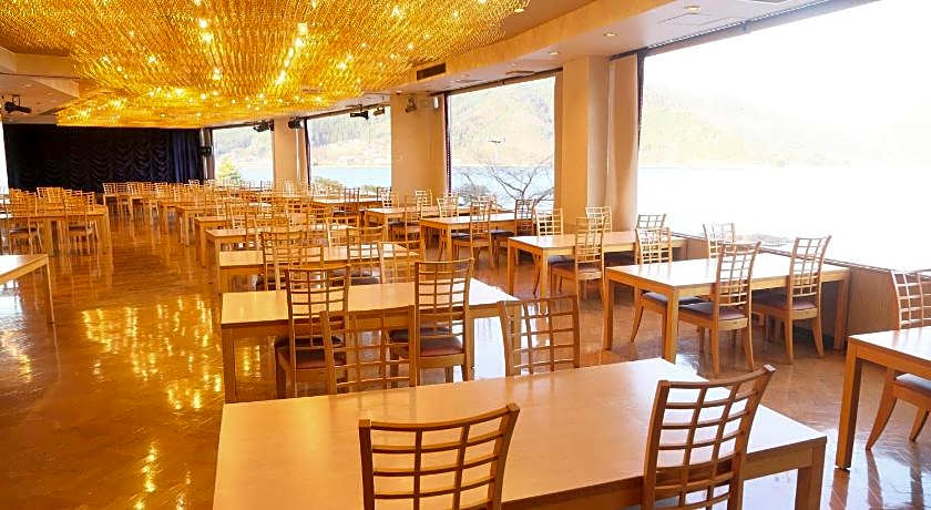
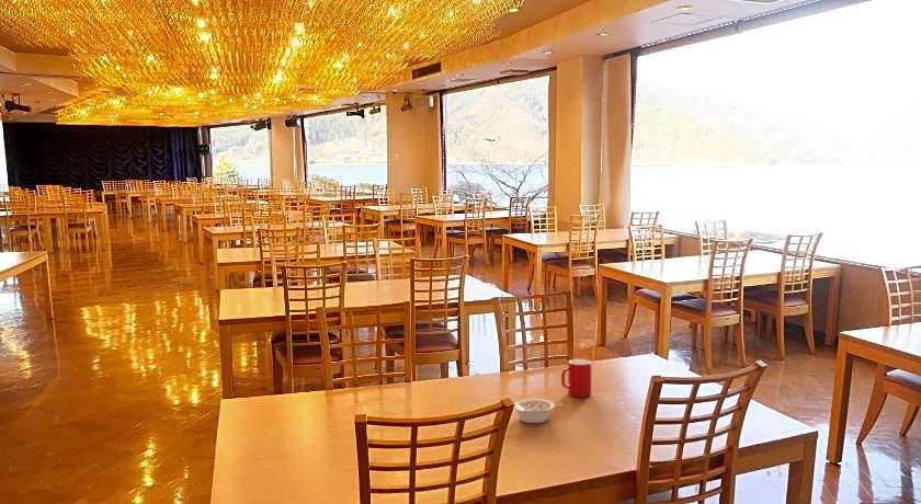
+ legume [513,398,562,424]
+ cup [560,358,592,399]
